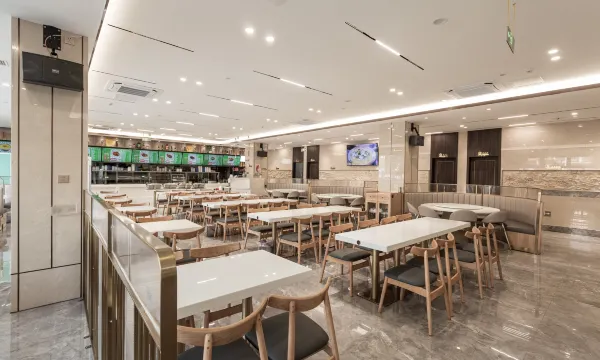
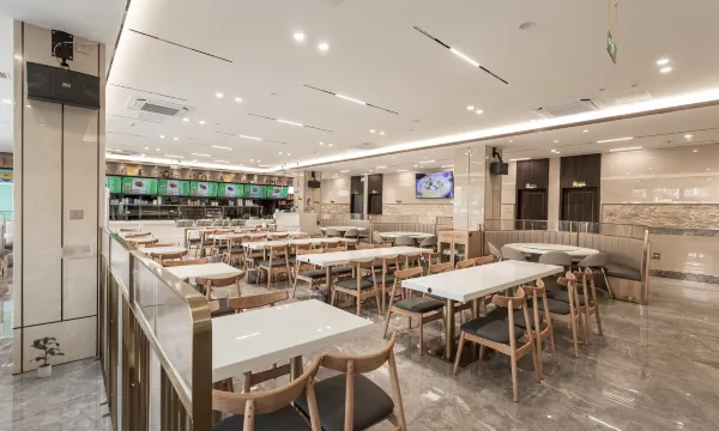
+ potted plant [29,336,66,380]
